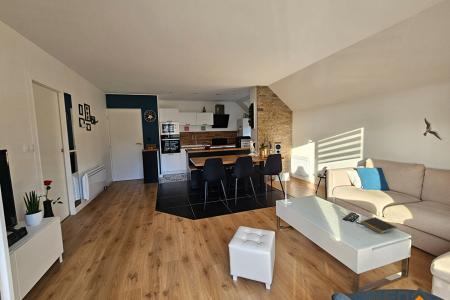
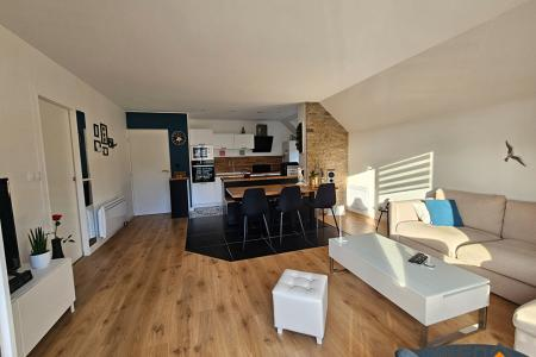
- notepad [359,216,398,234]
